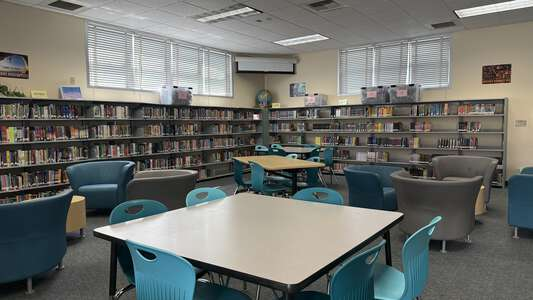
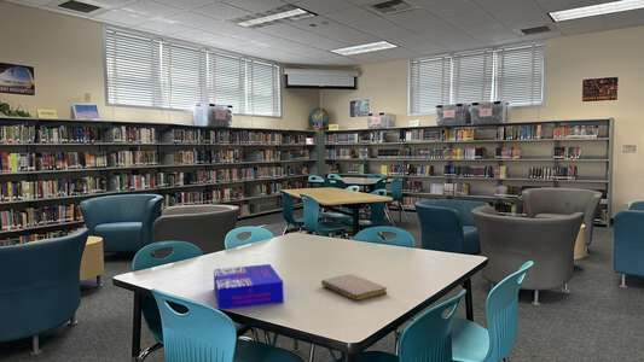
+ notebook [320,273,388,302]
+ board game [213,263,285,311]
